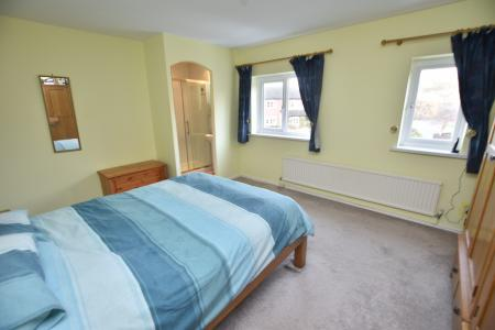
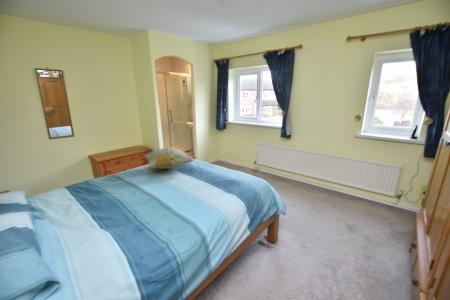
+ decorative pillow [143,146,195,170]
